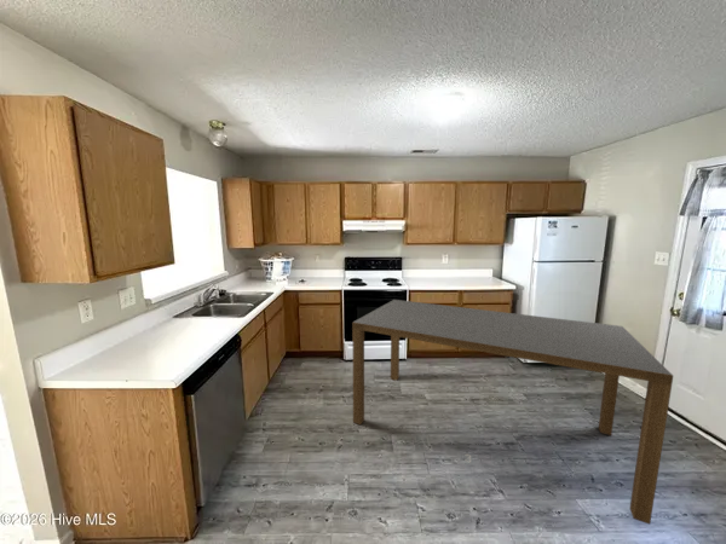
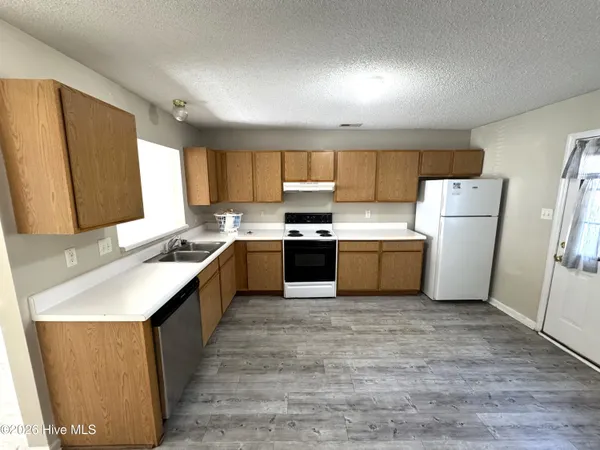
- dining table [351,299,674,526]
